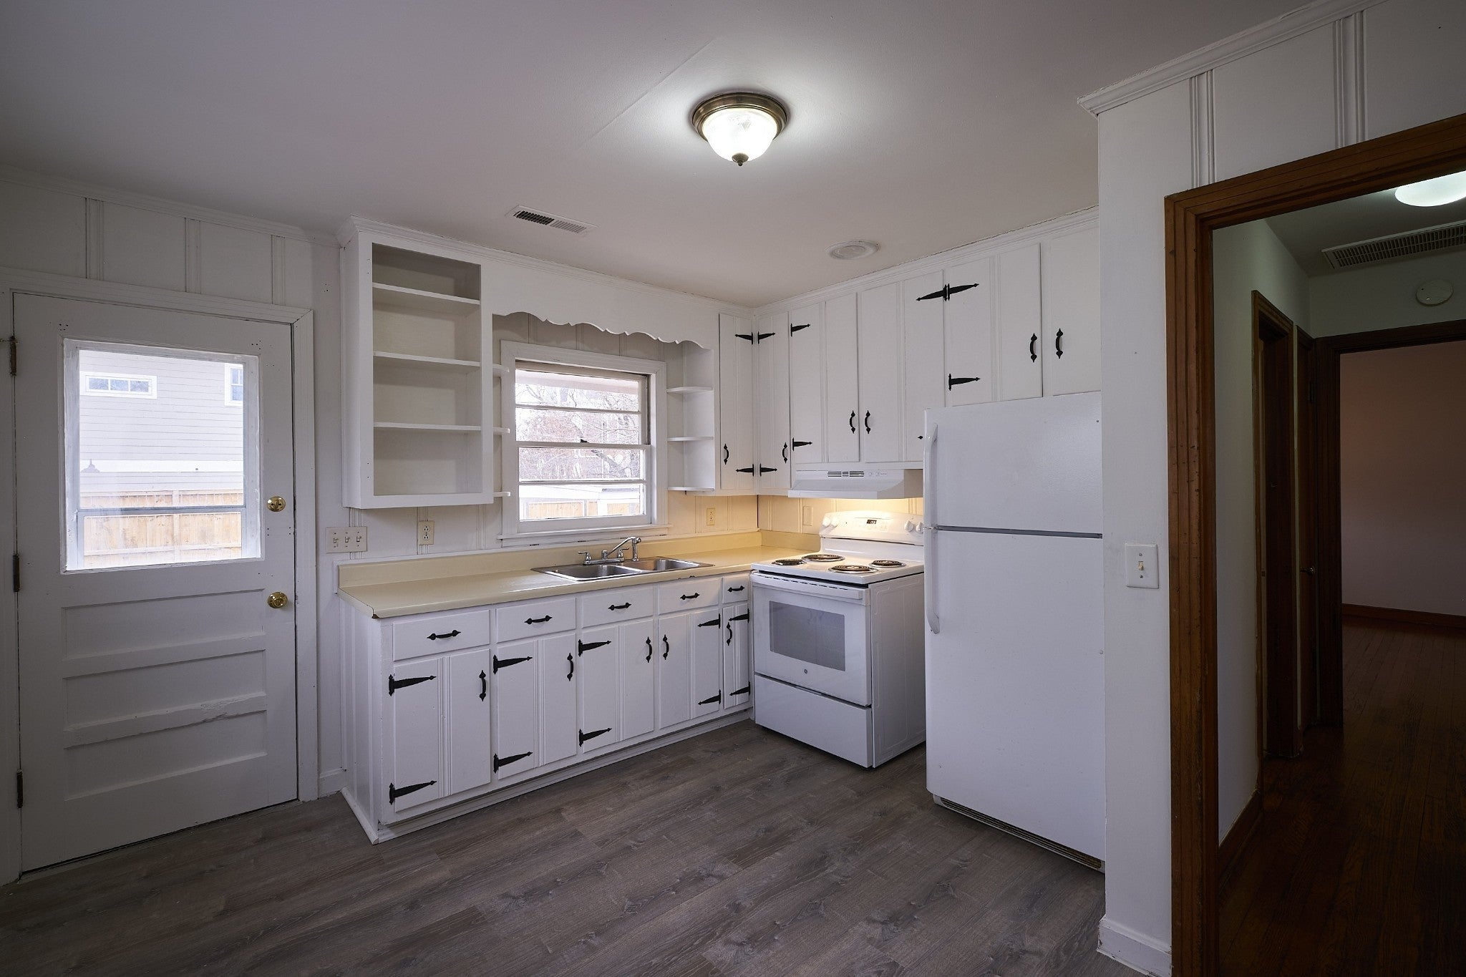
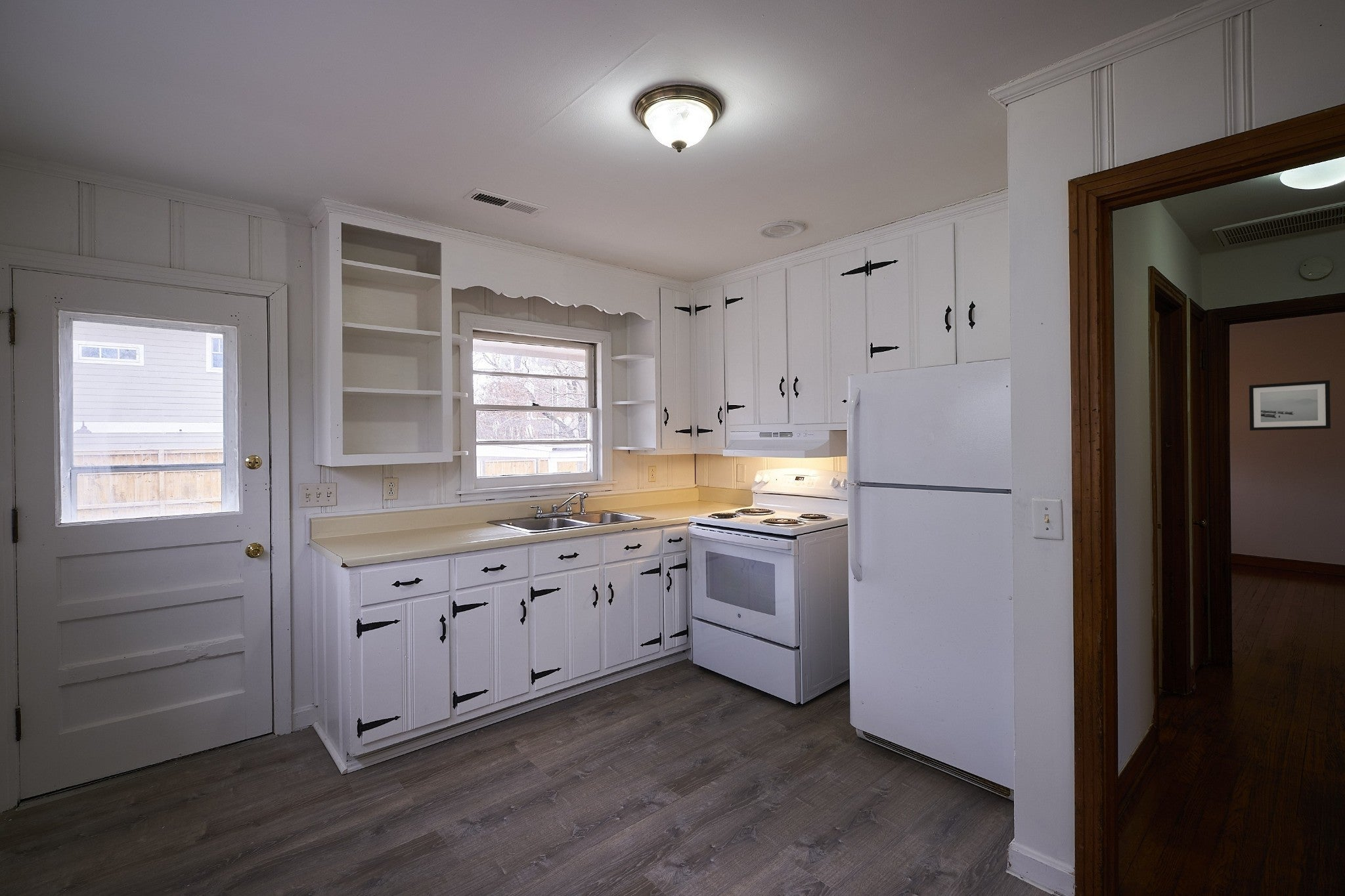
+ wall art [1248,379,1331,431]
